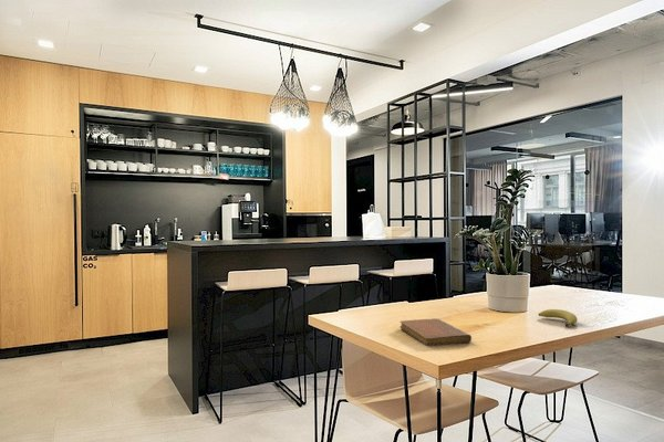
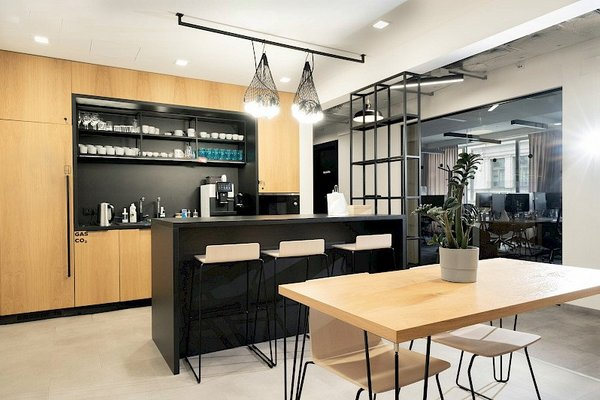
- notebook [398,317,473,347]
- fruit [538,308,579,328]
